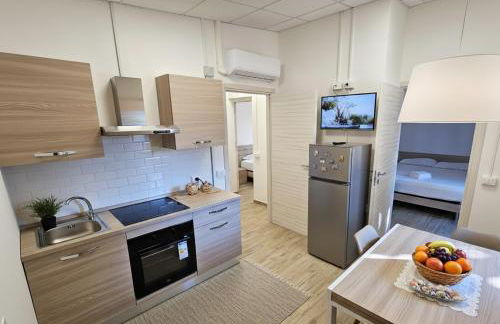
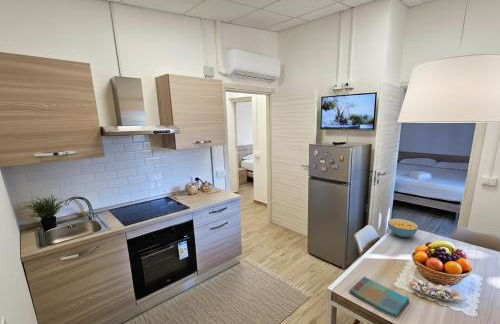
+ dish towel [348,276,410,319]
+ cereal bowl [387,218,419,238]
